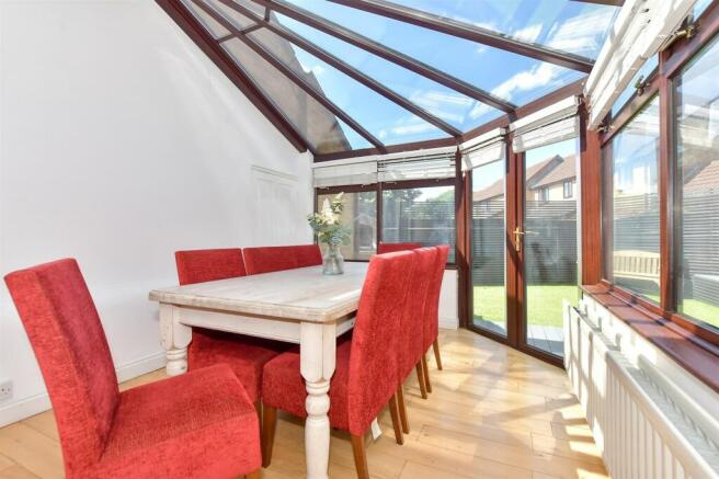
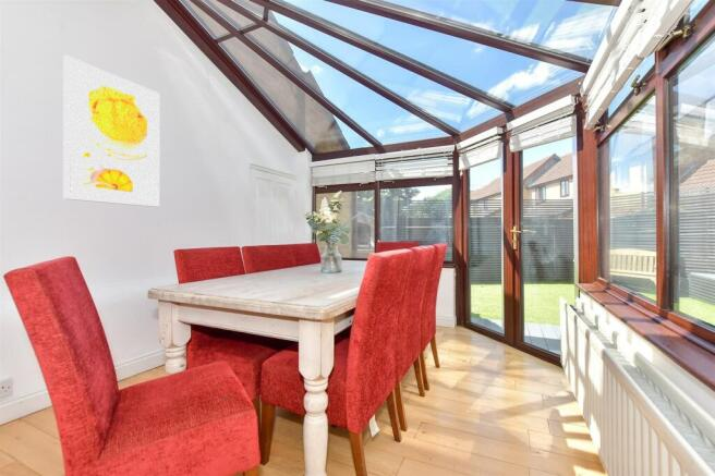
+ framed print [62,54,161,208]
